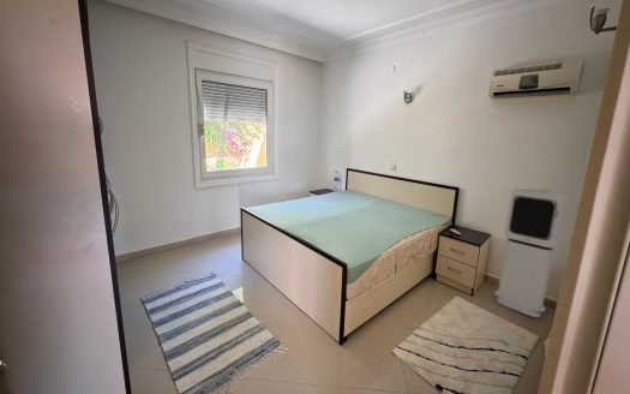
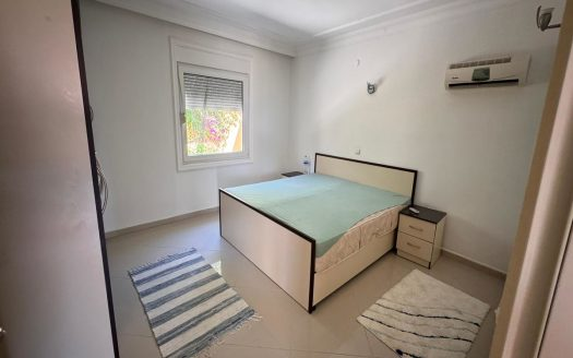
- air purifier [494,189,569,318]
